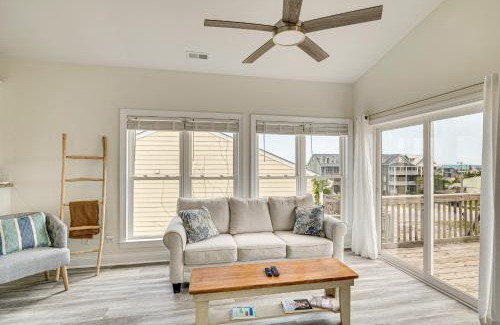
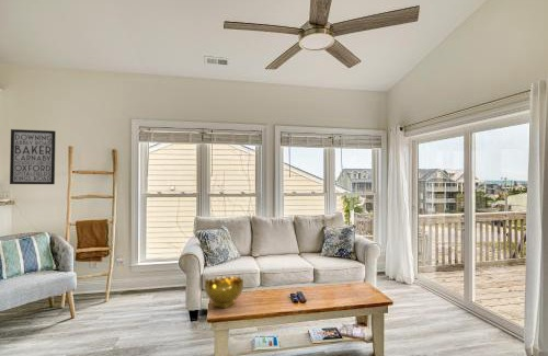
+ decorative bowl [204,275,244,309]
+ wall art [9,128,57,185]
